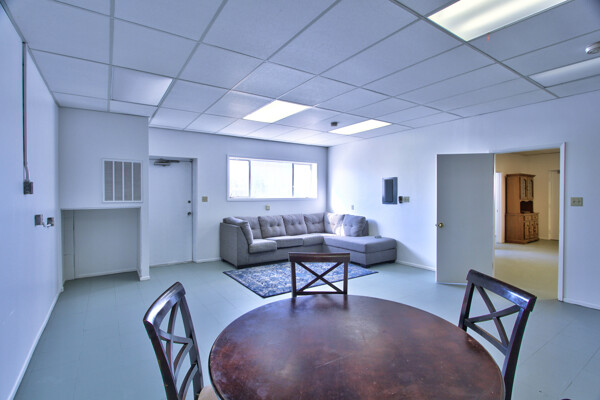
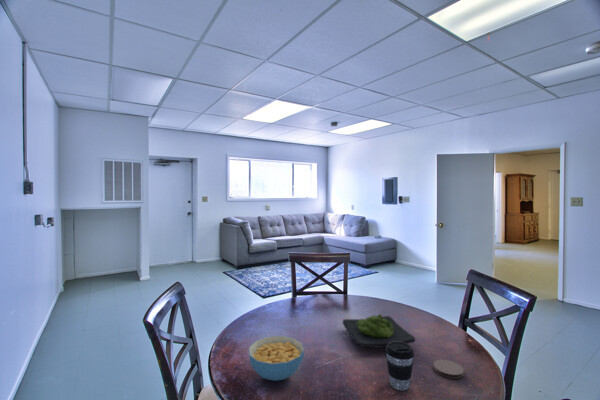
+ coaster [433,359,465,380]
+ wasabi [342,313,416,349]
+ coffee cup [385,342,415,391]
+ cereal bowl [248,335,305,382]
